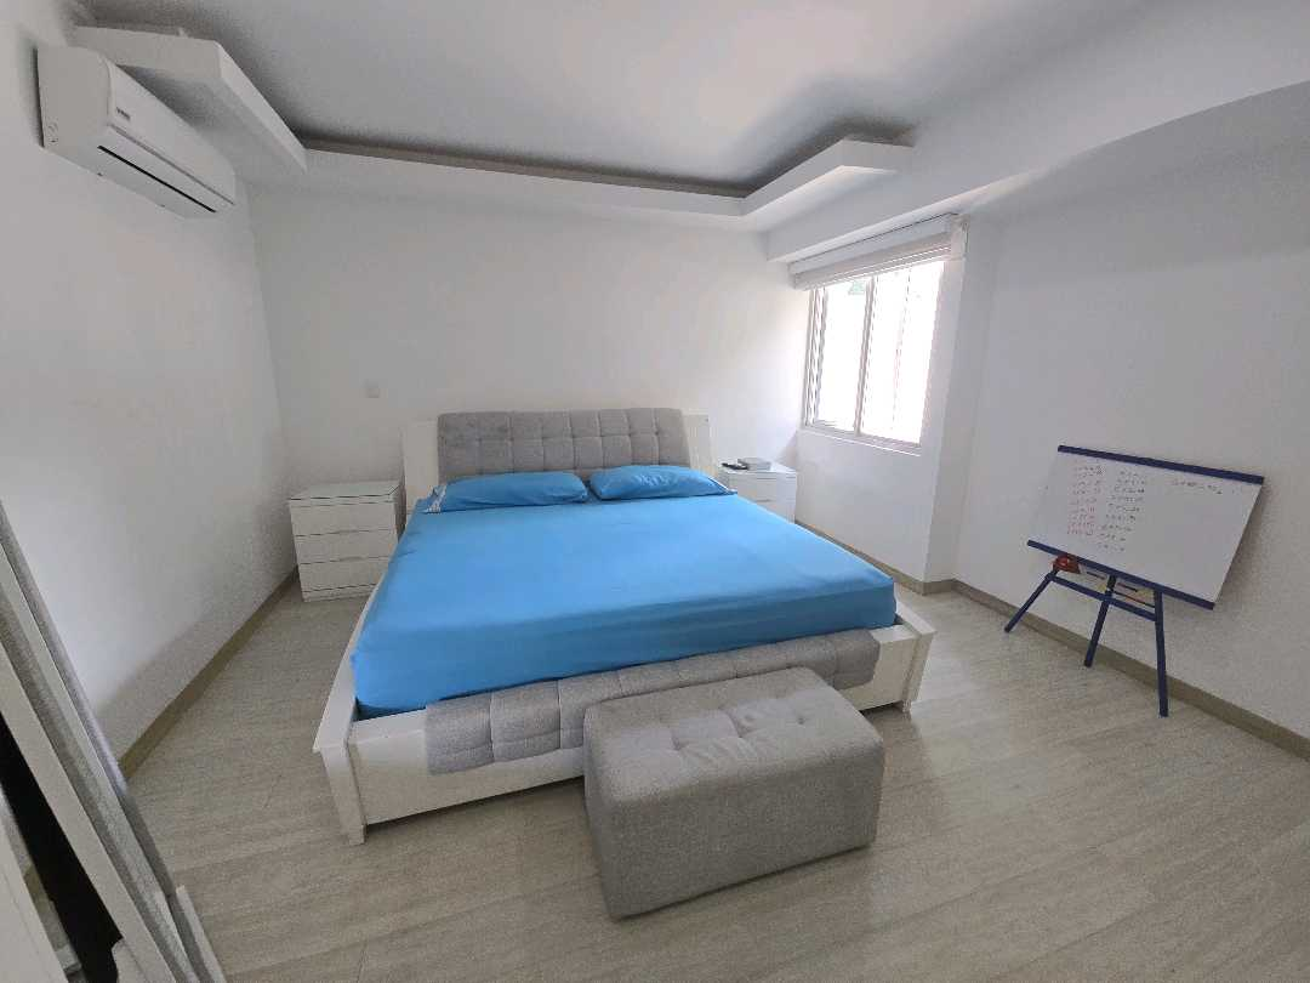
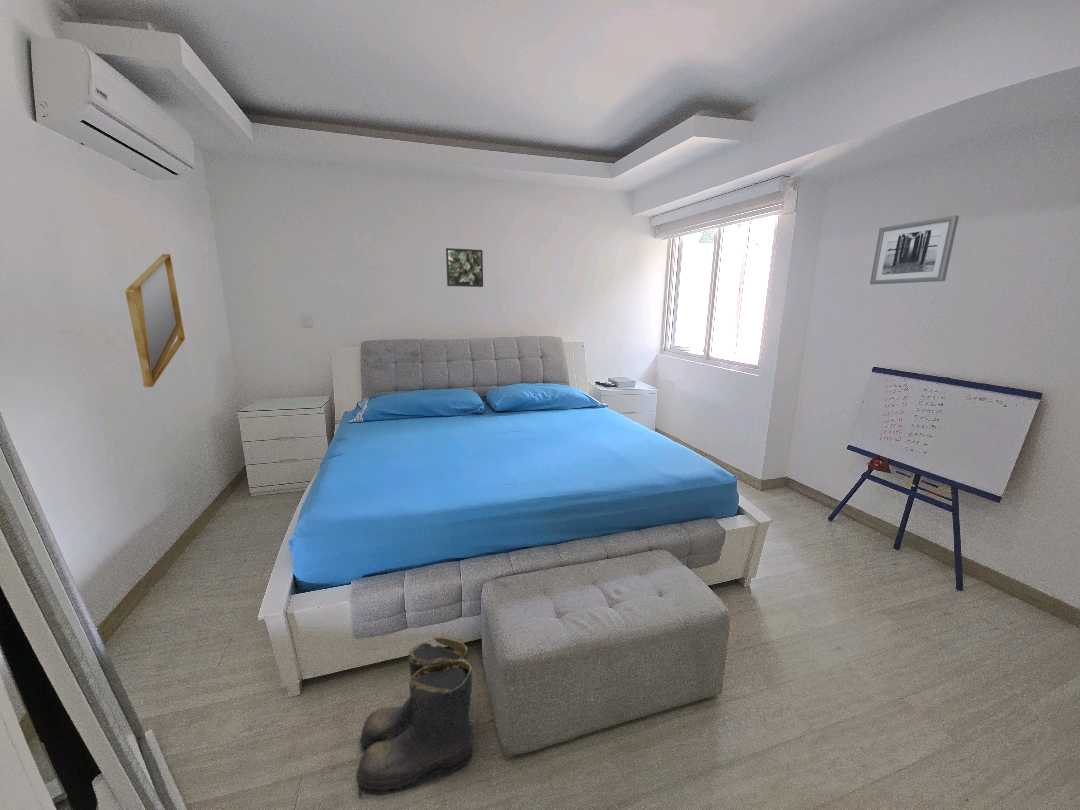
+ boots [355,635,474,801]
+ wall art [869,214,960,285]
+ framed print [445,247,484,288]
+ home mirror [124,253,186,388]
